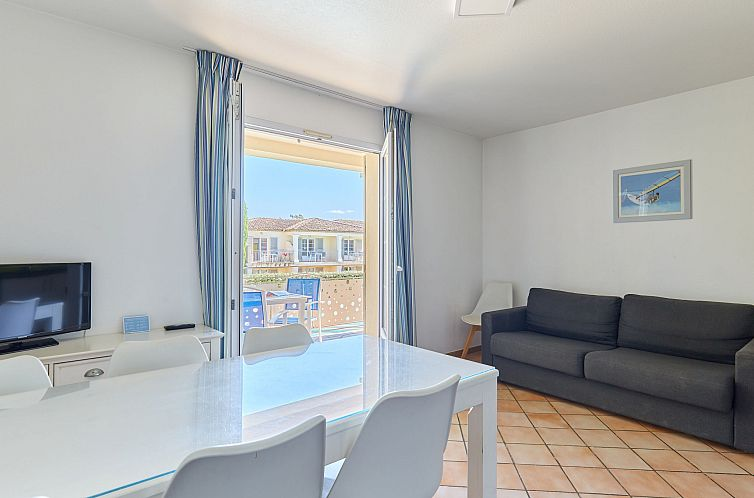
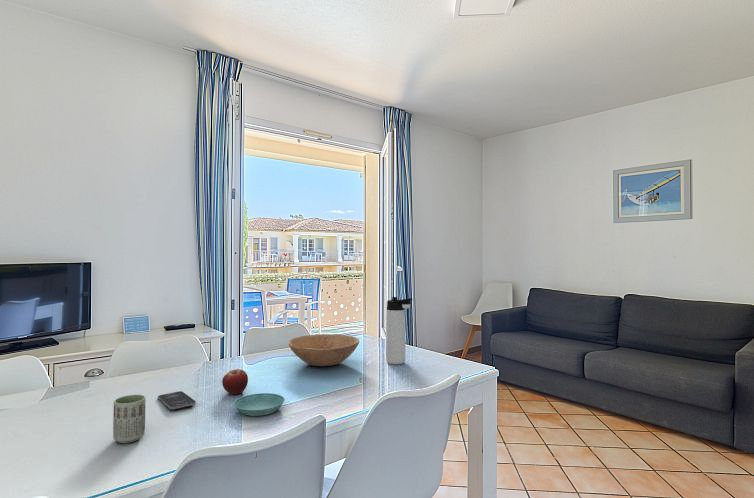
+ thermos bottle [385,296,413,365]
+ bowl [288,333,360,367]
+ saucer [233,392,286,417]
+ smartphone [157,390,197,410]
+ cup [112,394,147,444]
+ fruit [221,368,249,395]
